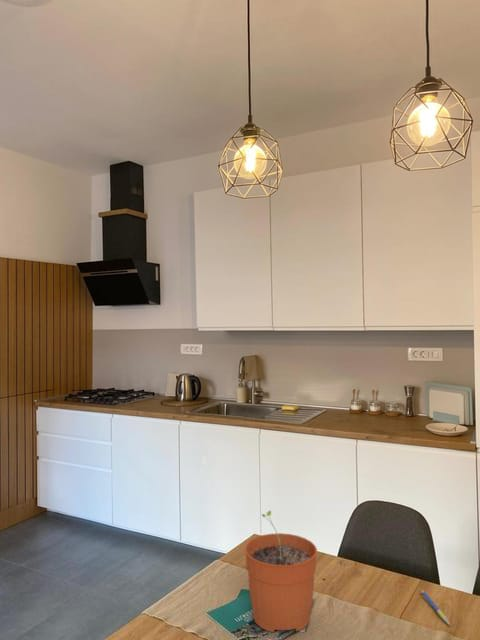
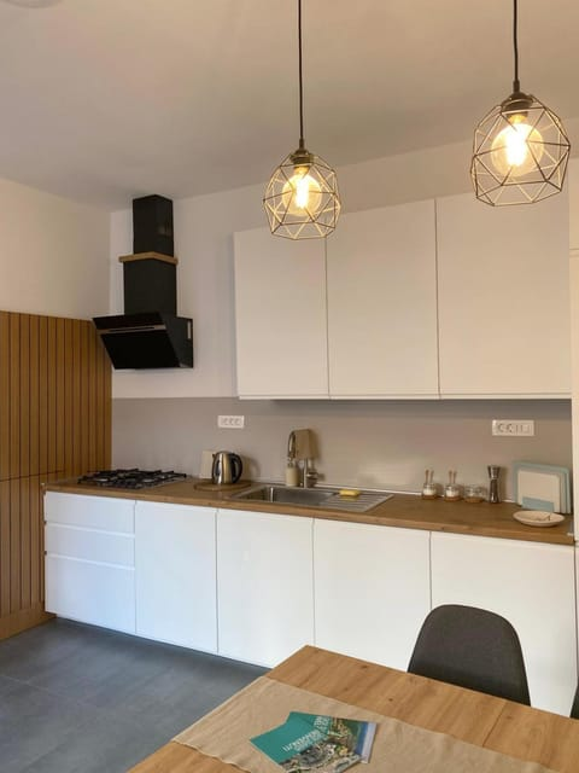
- plant pot [244,510,318,634]
- pen [420,589,451,626]
